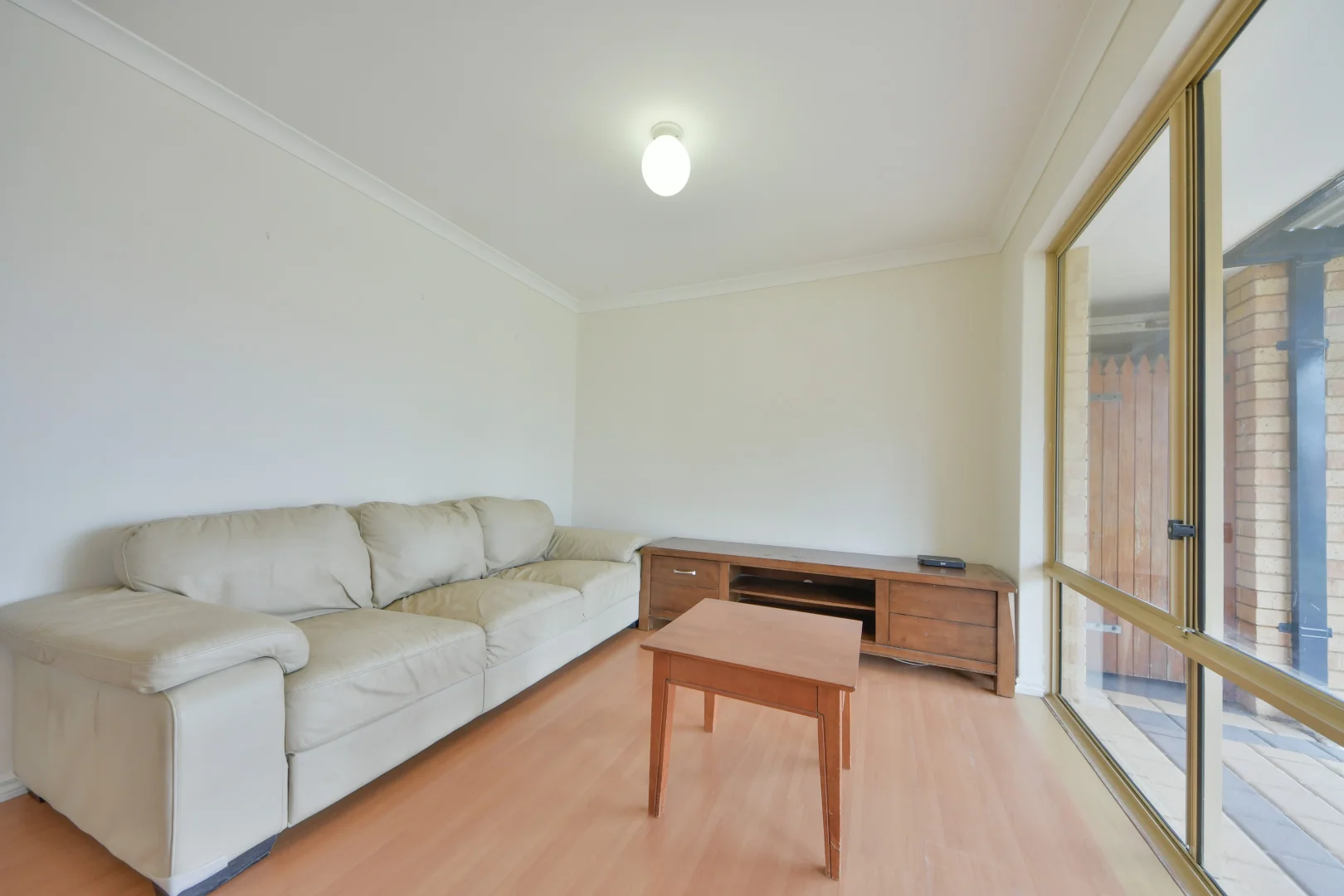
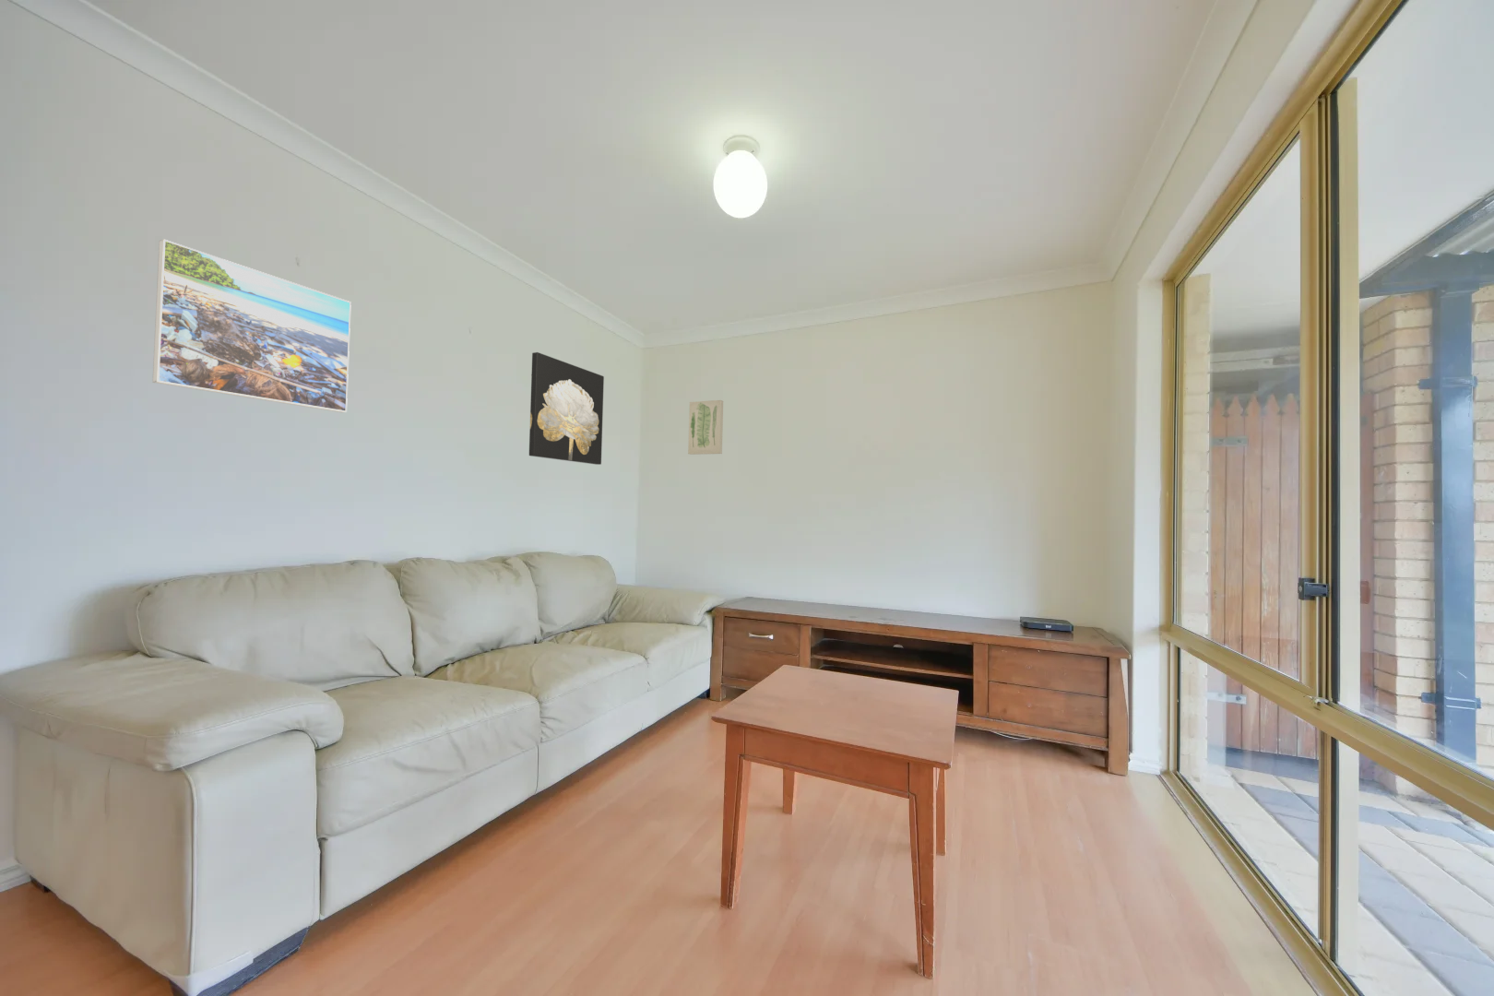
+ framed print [151,238,352,414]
+ wall art [528,351,605,466]
+ wall art [687,399,724,456]
